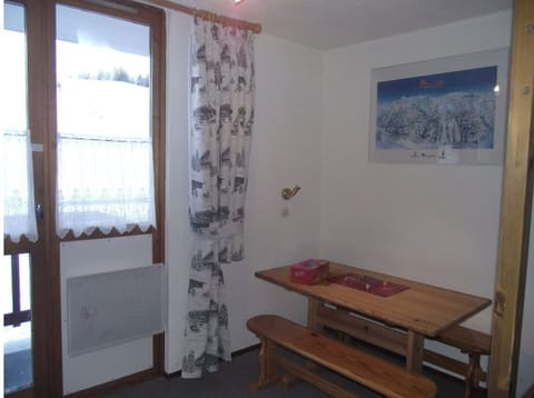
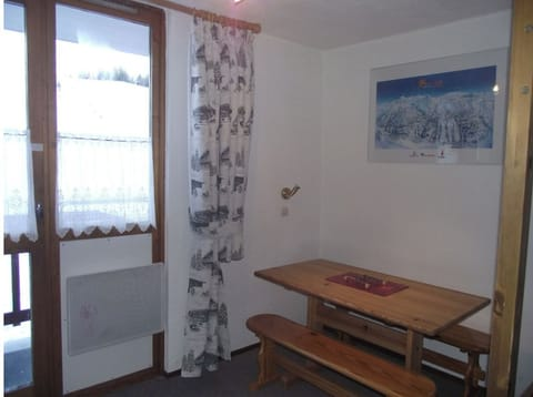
- tissue box [288,258,330,286]
